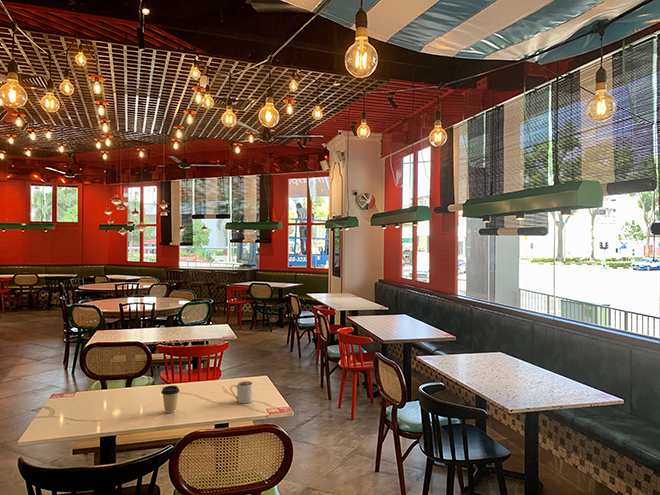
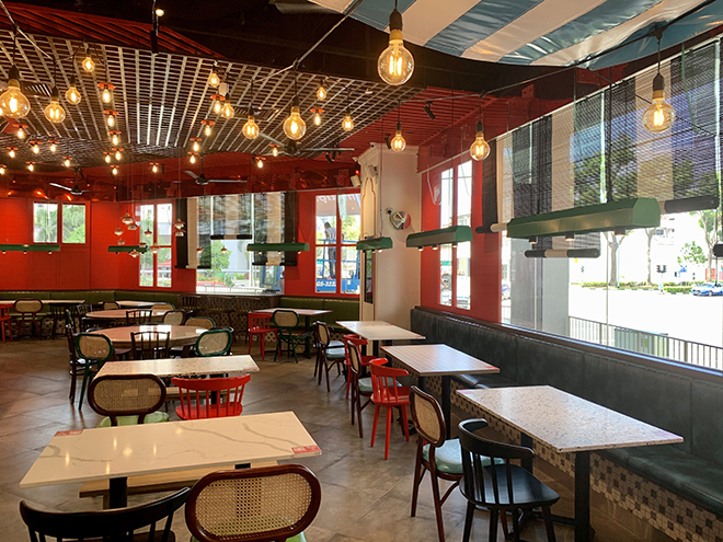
- mug [229,380,254,404]
- coffee cup [160,385,181,414]
